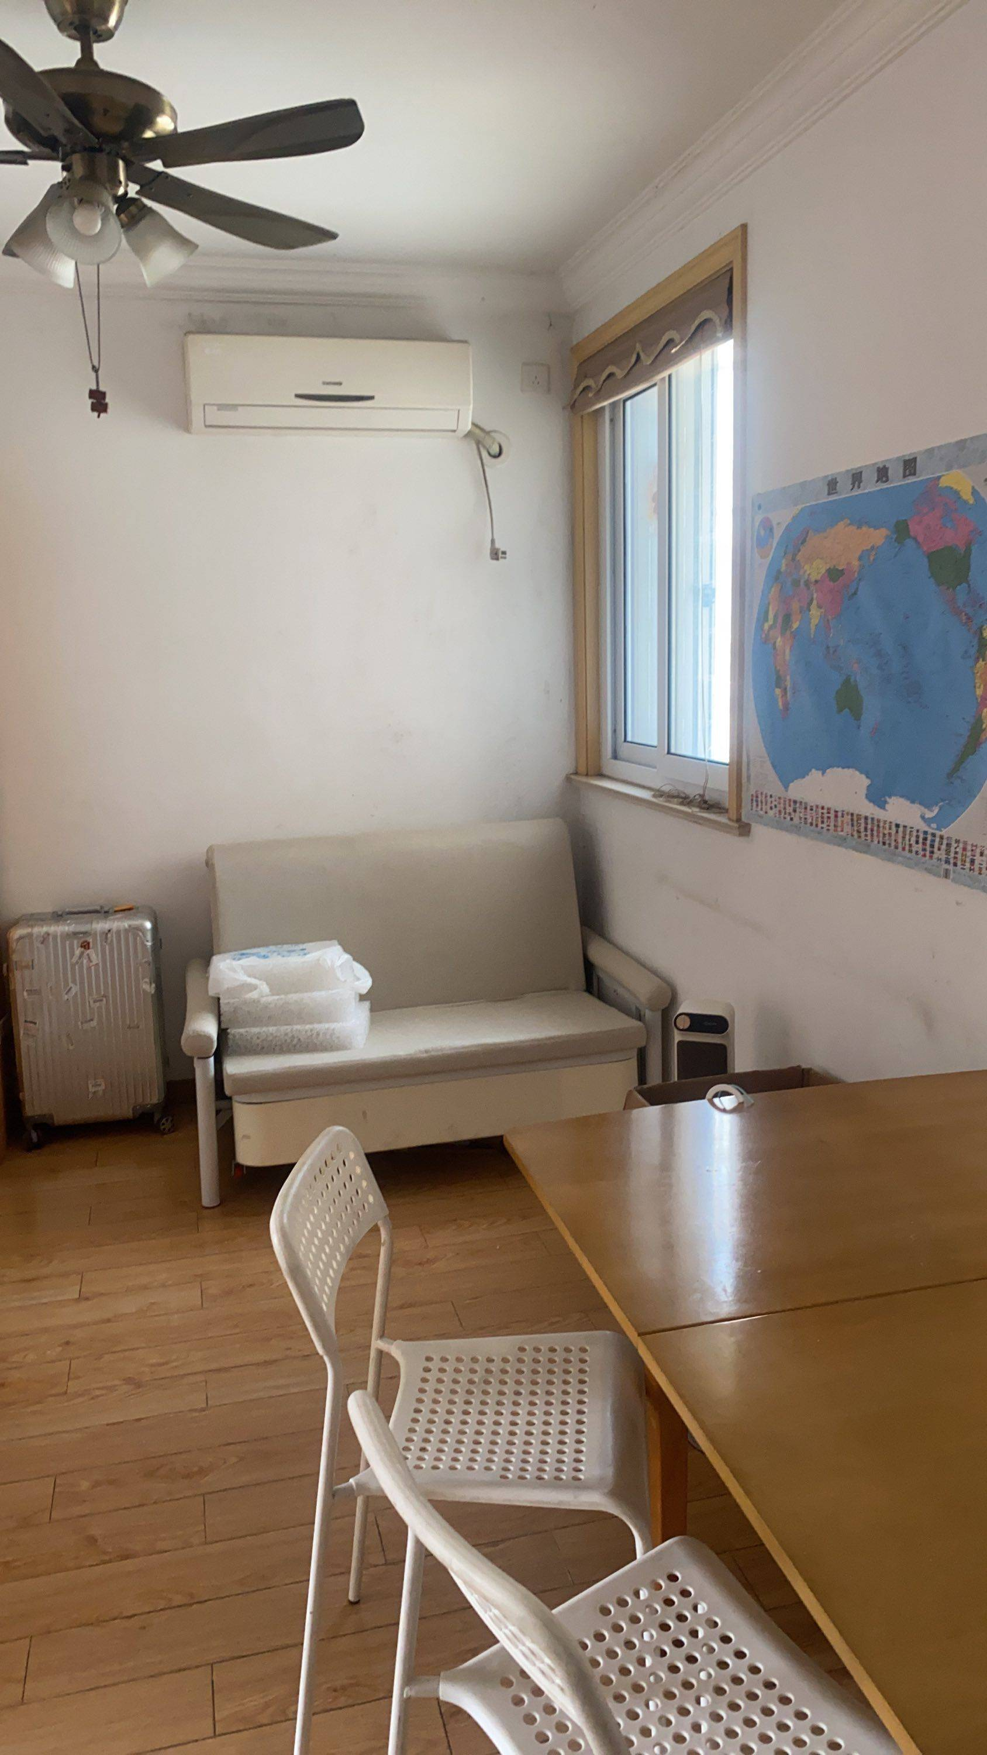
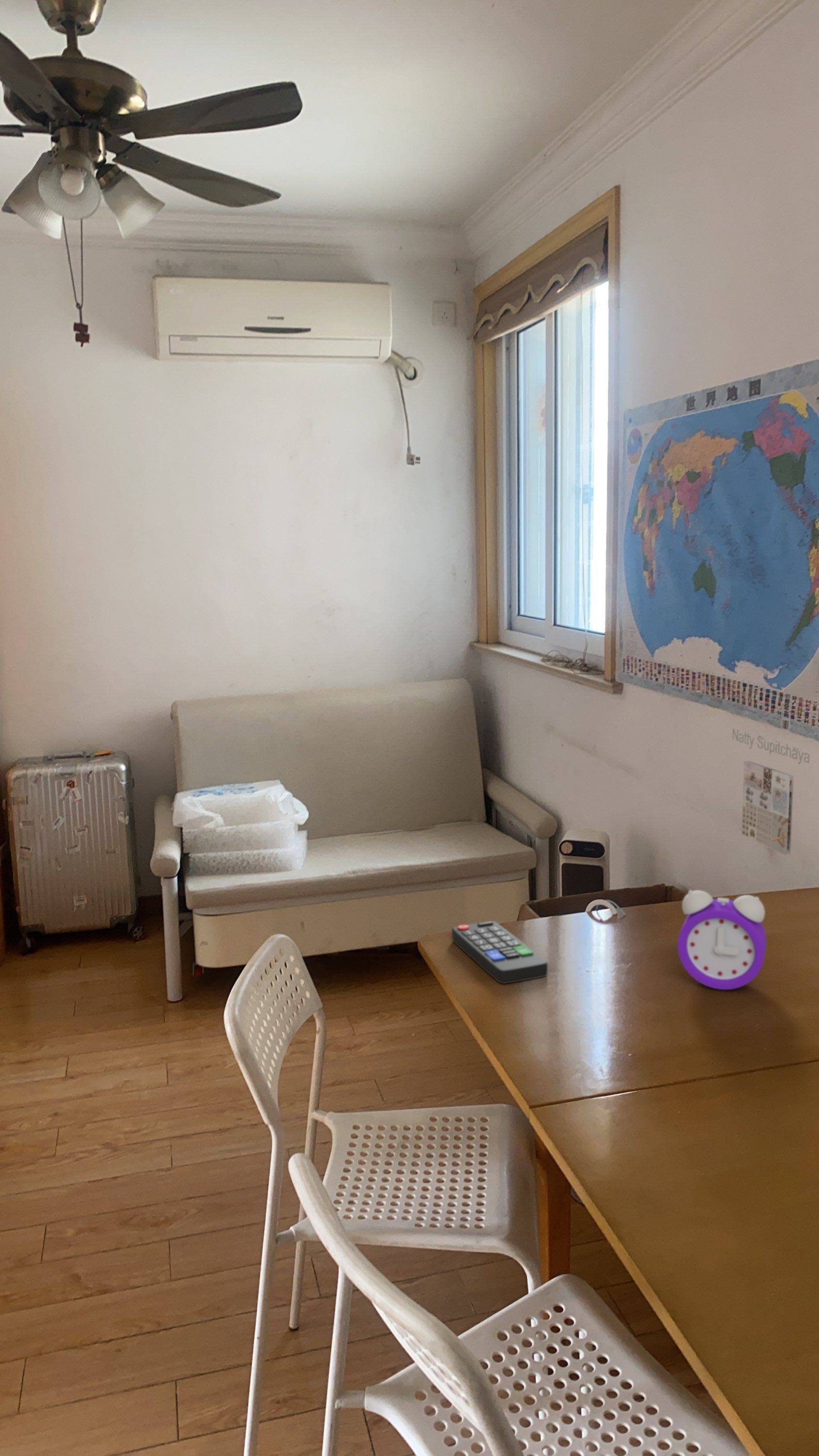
+ calendar [732,728,810,856]
+ alarm clock [677,890,767,990]
+ remote control [451,921,548,984]
